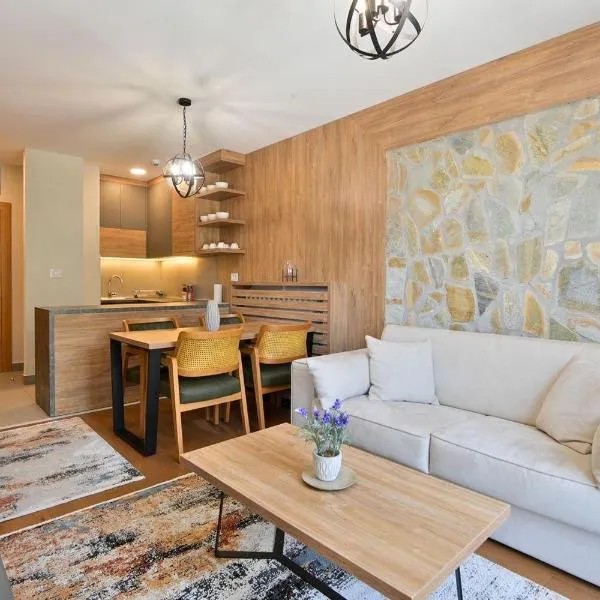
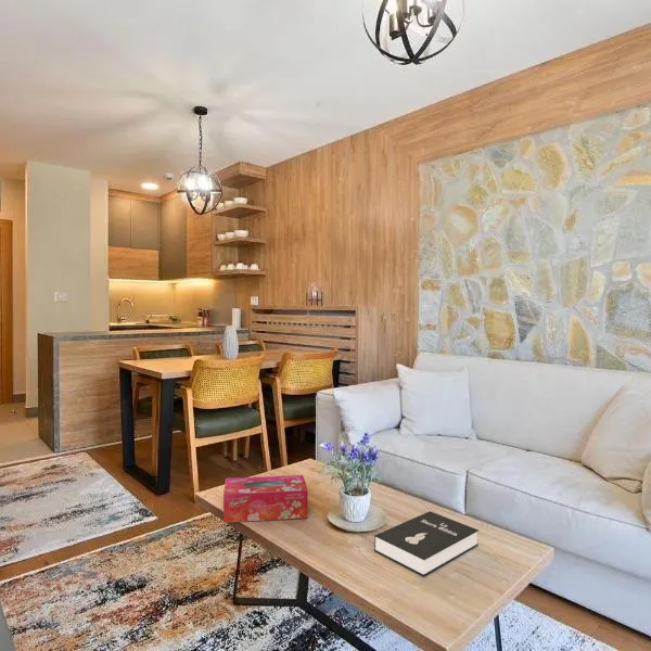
+ tissue box [222,474,309,524]
+ booklet [373,510,480,577]
